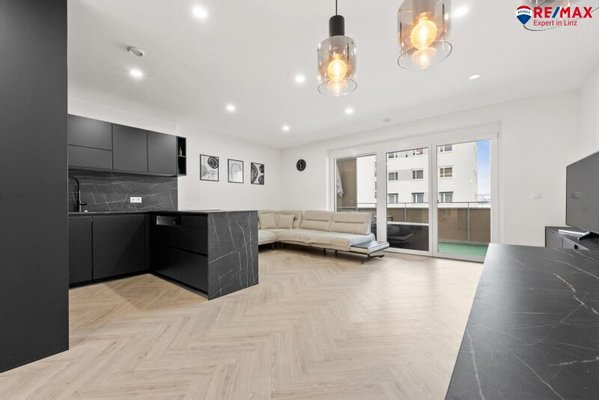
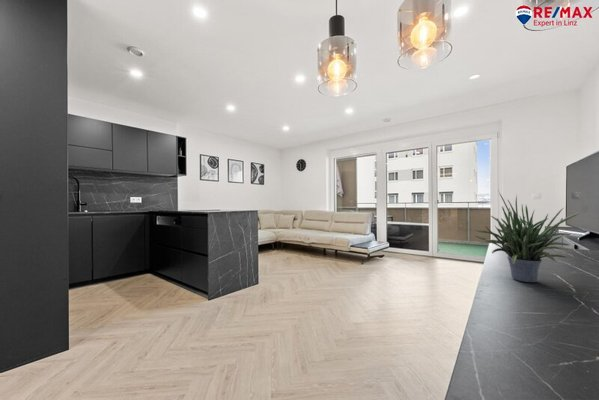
+ potted plant [473,189,582,283]
